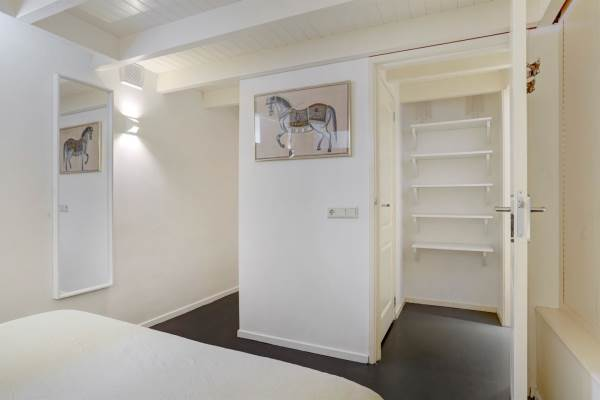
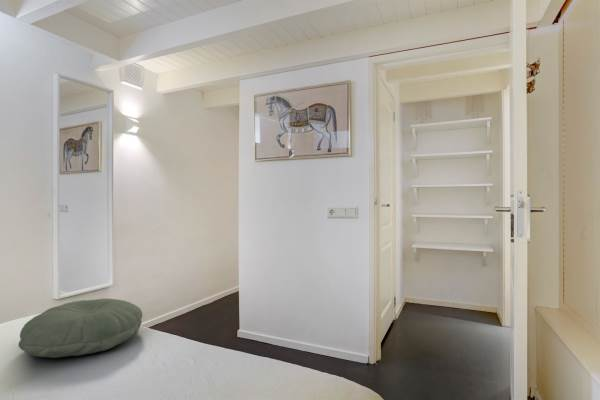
+ pillow [18,298,143,359]
